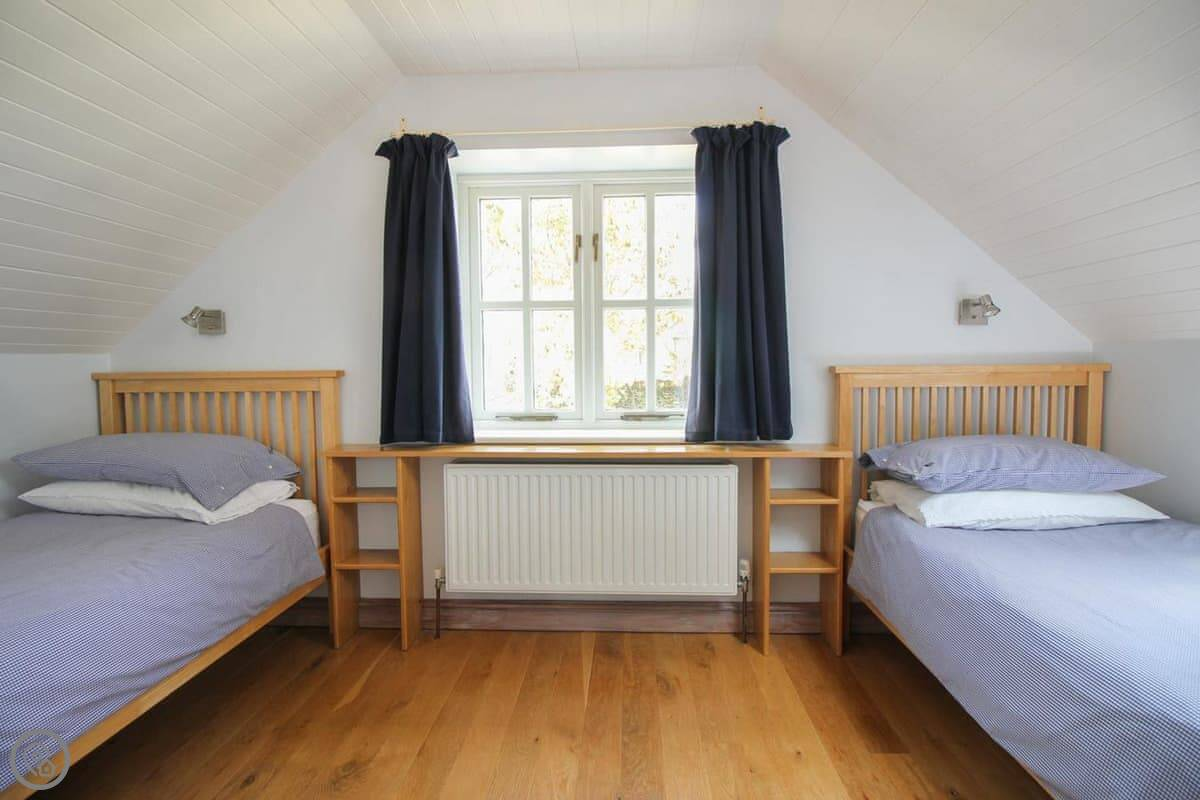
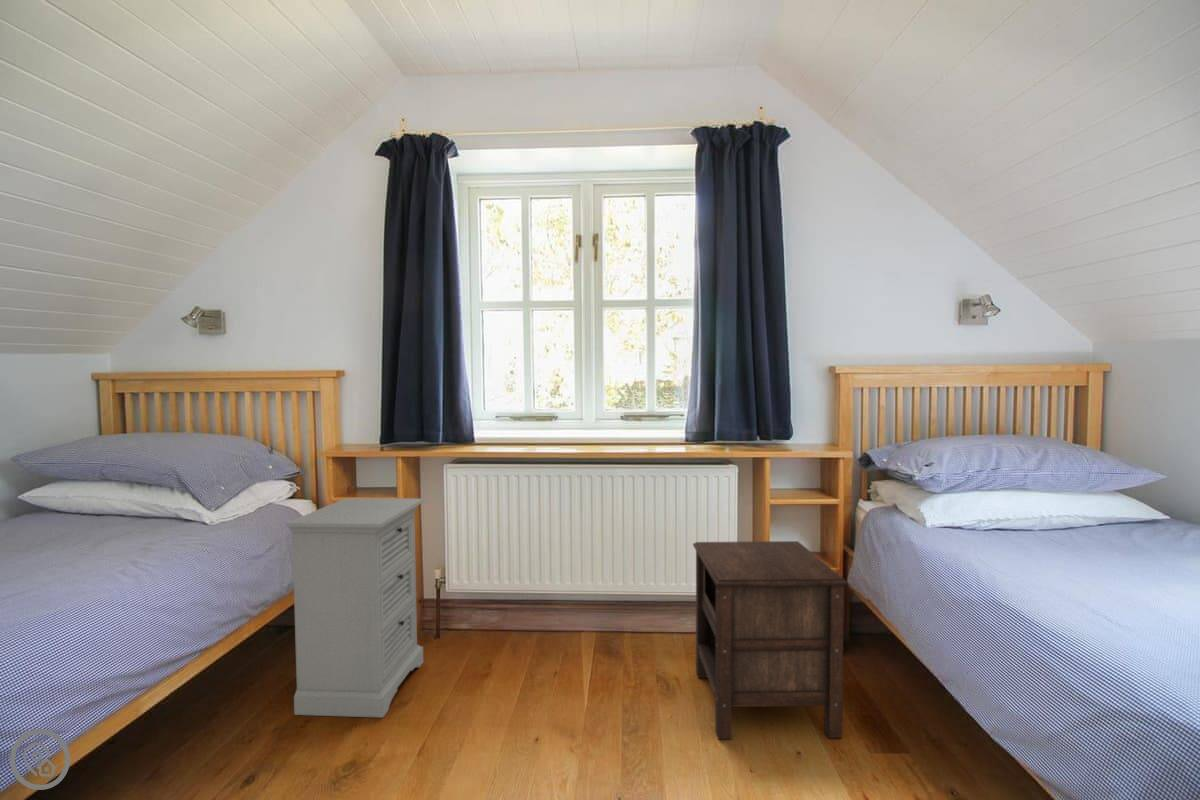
+ nightstand [692,540,850,740]
+ nightstand [285,497,425,719]
